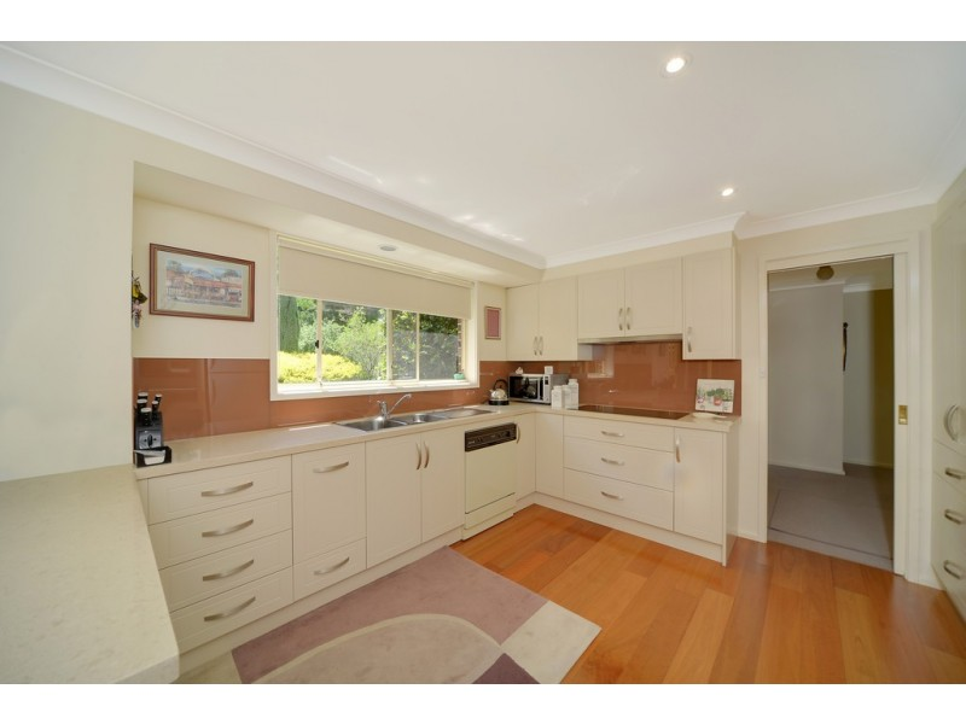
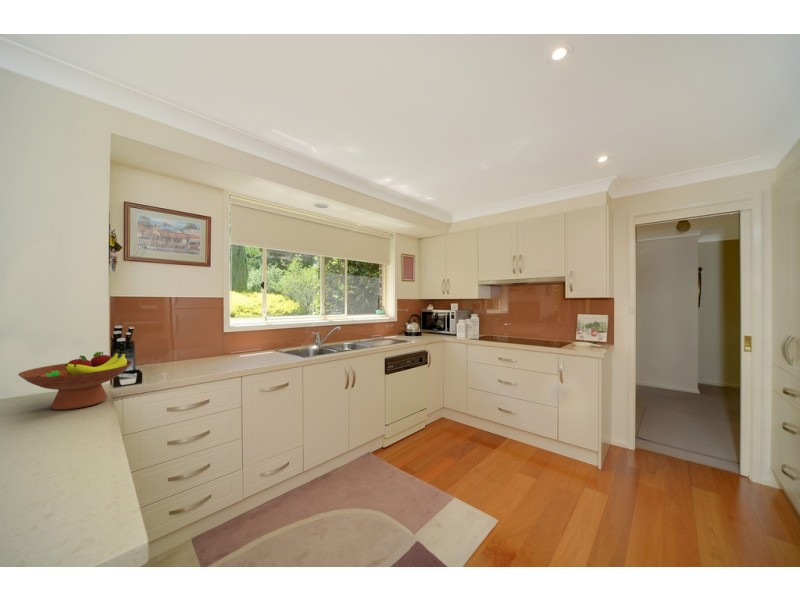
+ fruit bowl [17,348,133,411]
